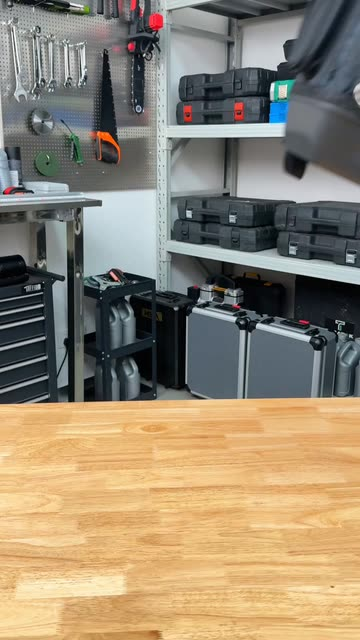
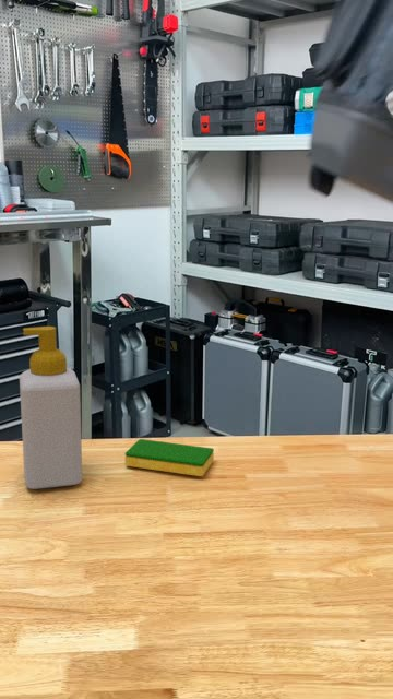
+ soap bottle [19,325,83,490]
+ dish sponge [124,438,215,477]
